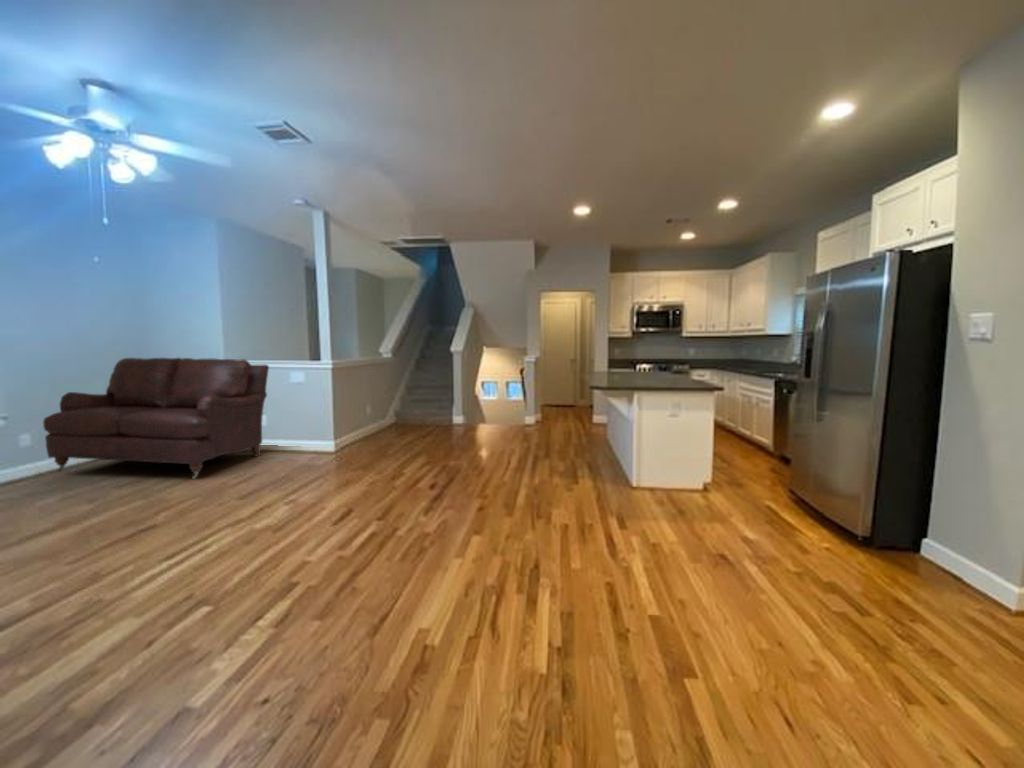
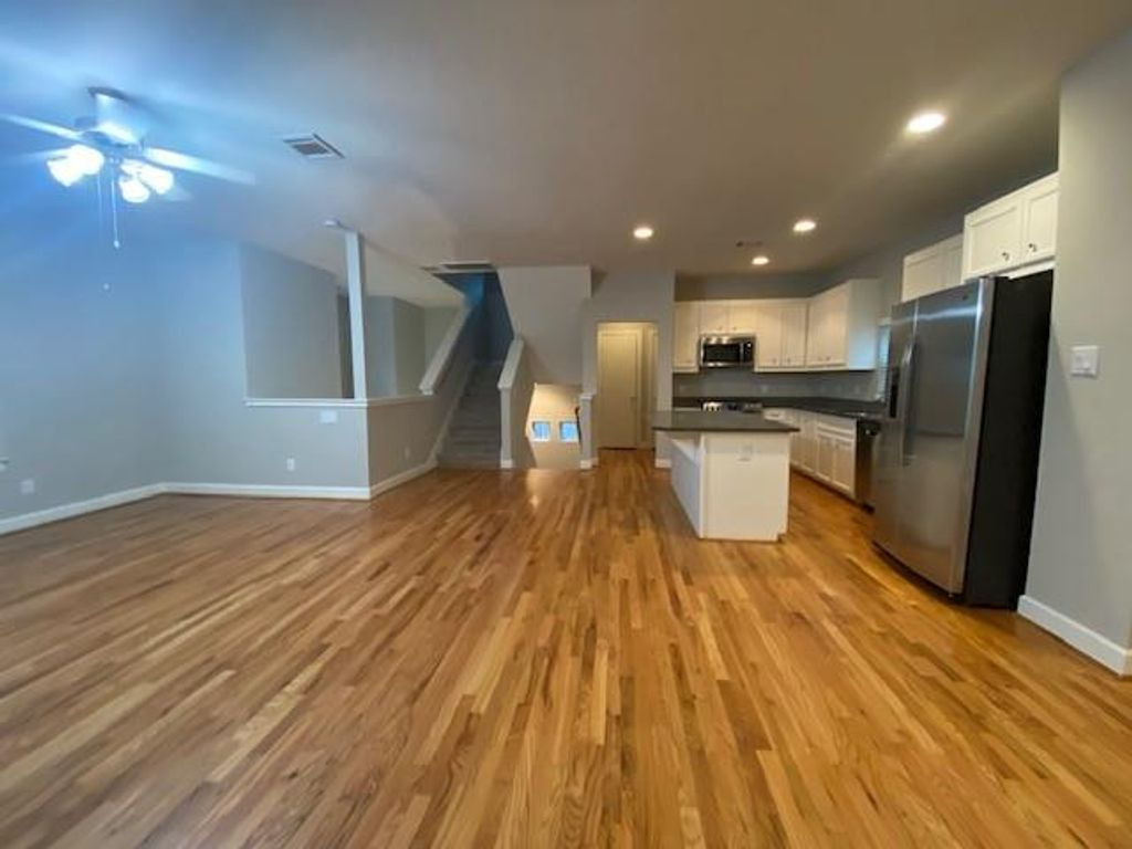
- sofa [42,357,270,480]
